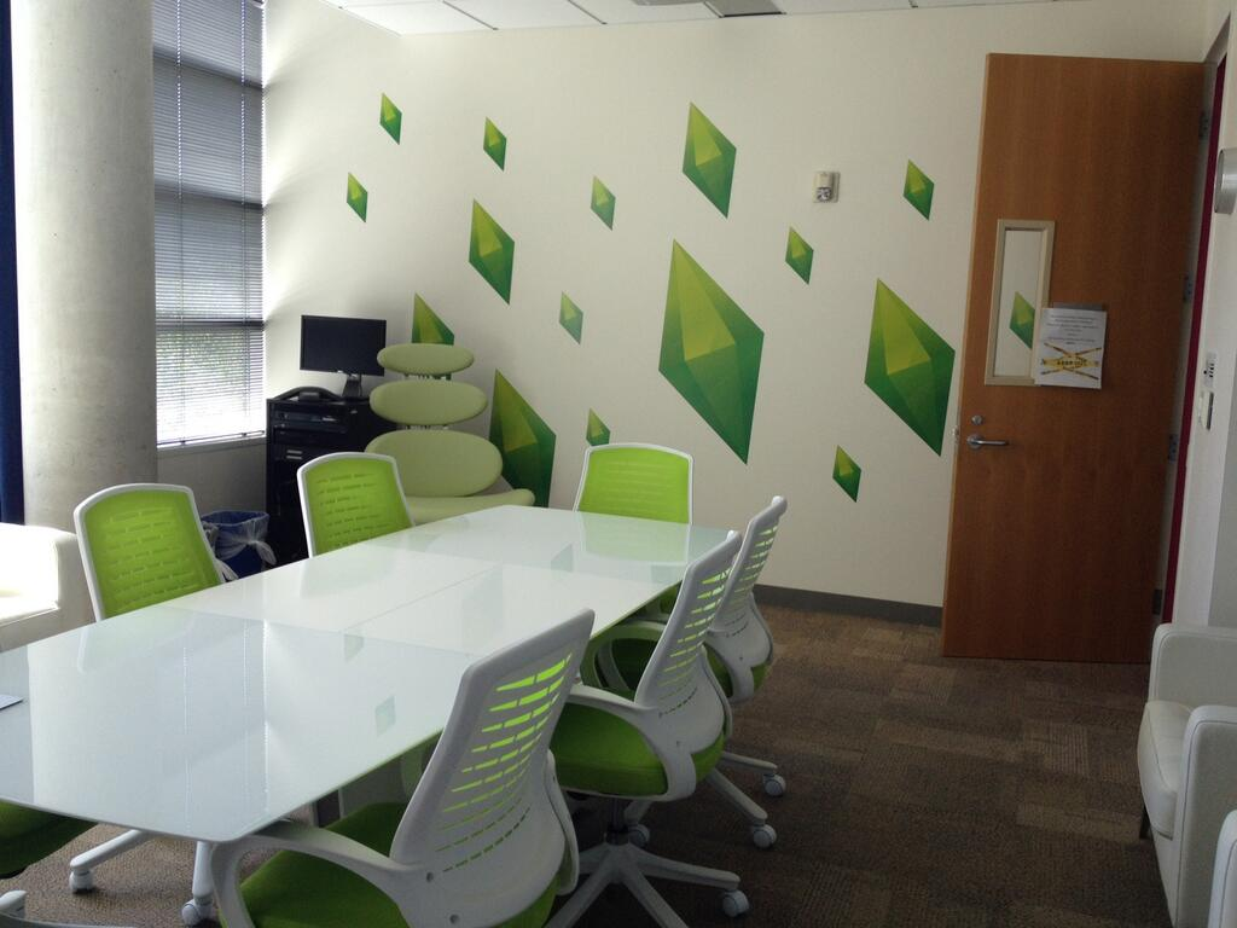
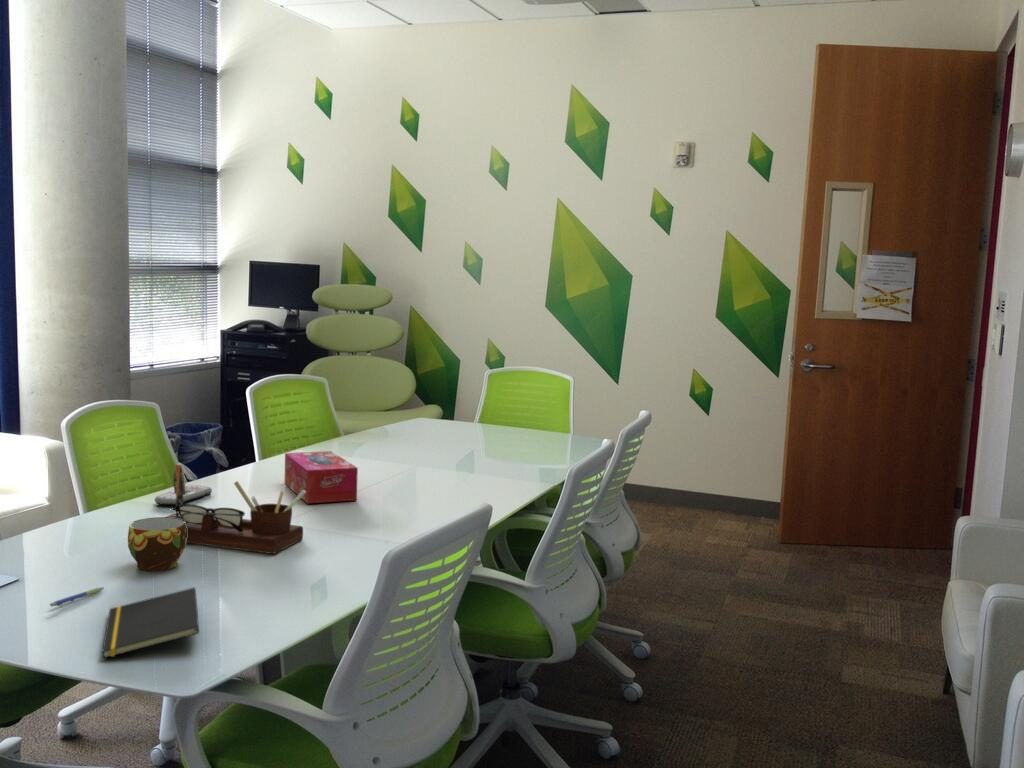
+ remote control [154,484,213,506]
+ pen [49,586,105,608]
+ notepad [101,586,200,659]
+ desk organizer [165,463,306,555]
+ cup [127,516,187,572]
+ tissue box [284,450,359,504]
